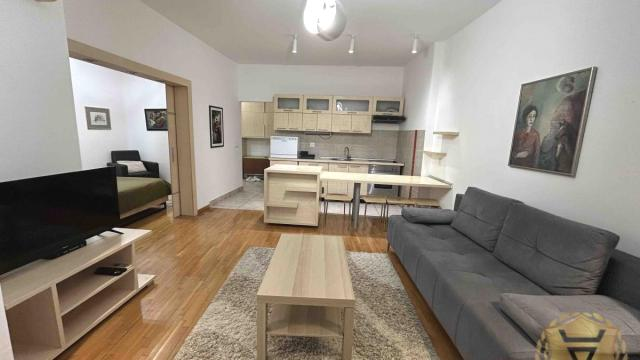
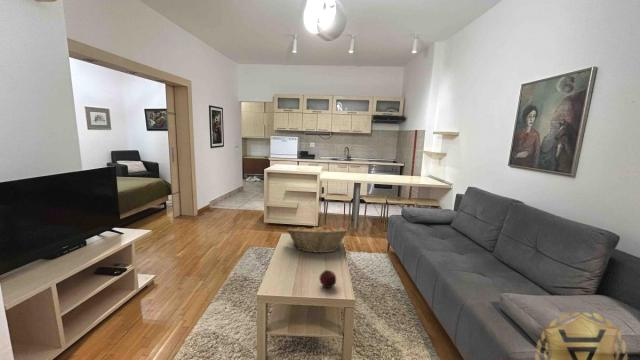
+ fruit basket [285,224,349,254]
+ fruit [318,269,337,289]
